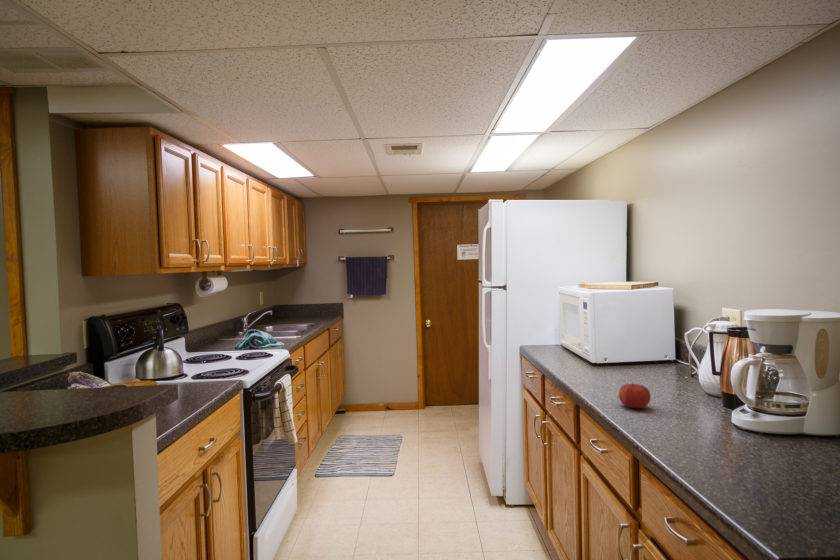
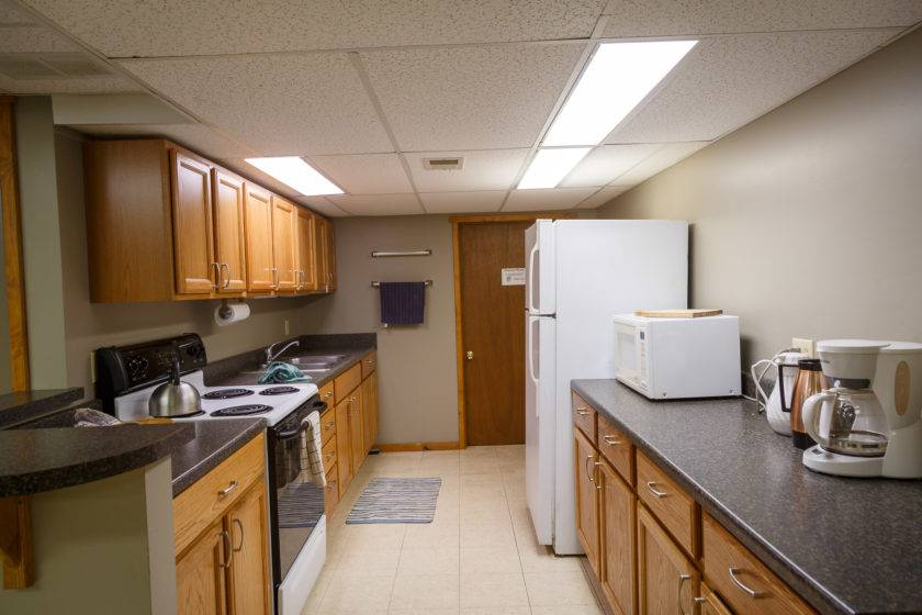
- fruit [618,381,651,409]
